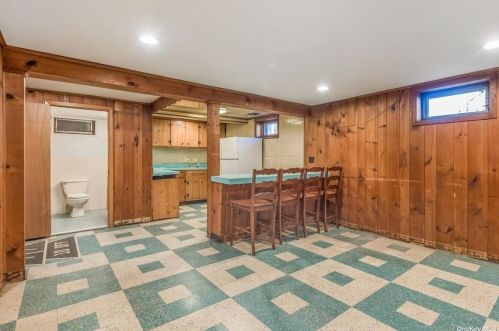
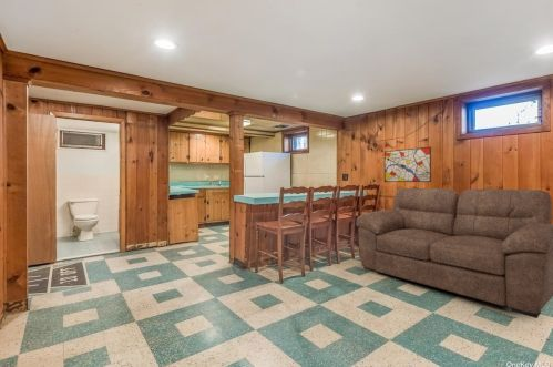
+ sofa [355,187,553,319]
+ wall art [383,146,432,183]
